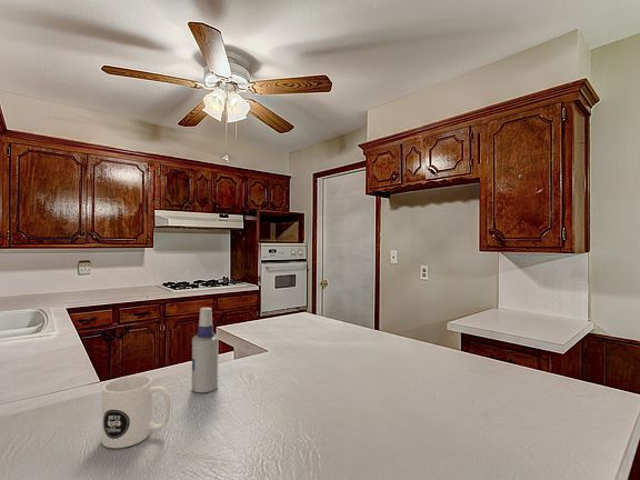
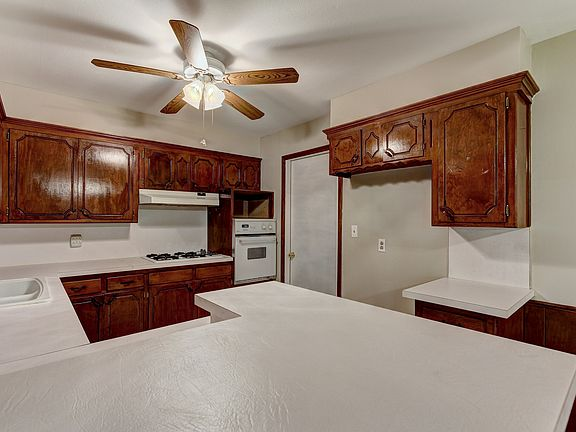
- mug [100,374,171,449]
- spray bottle [191,307,220,393]
